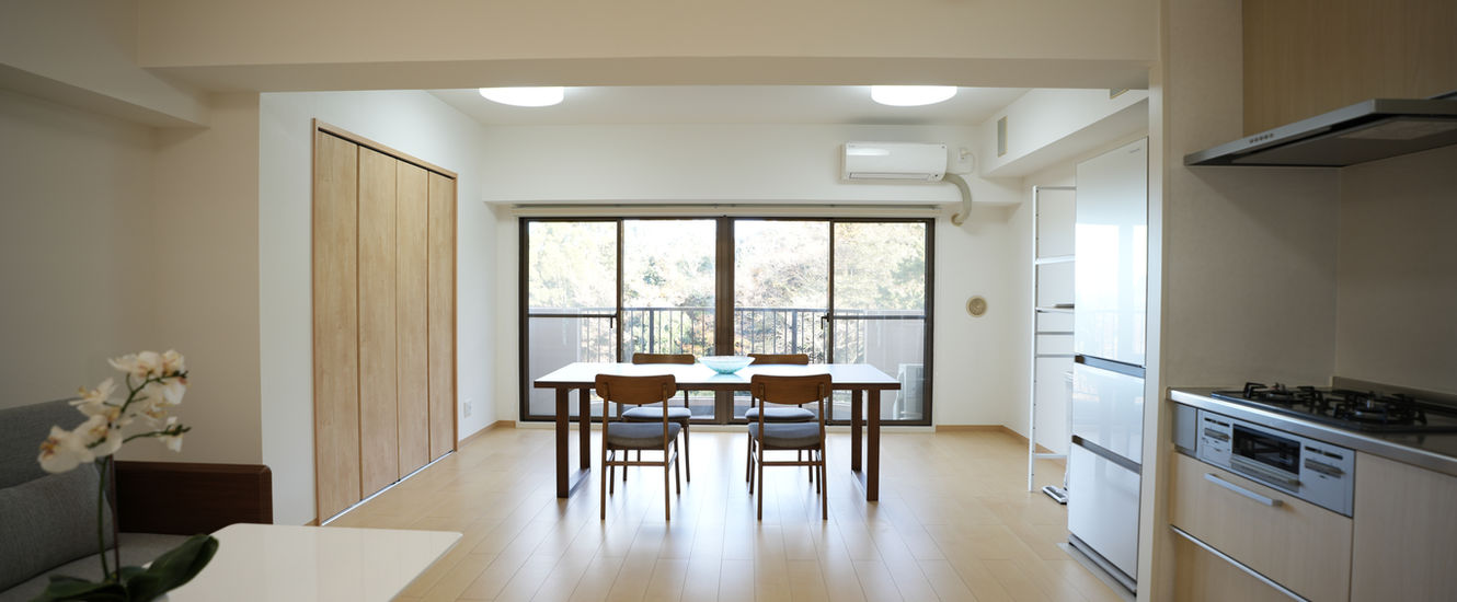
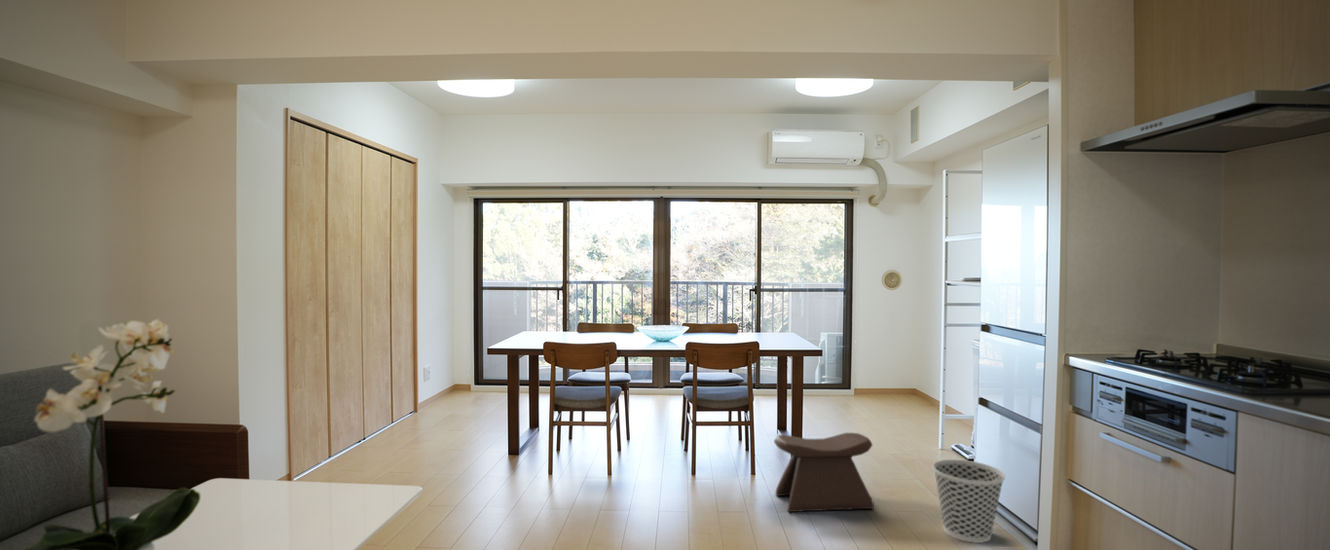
+ wastebasket [932,459,1006,544]
+ stool [773,432,875,513]
